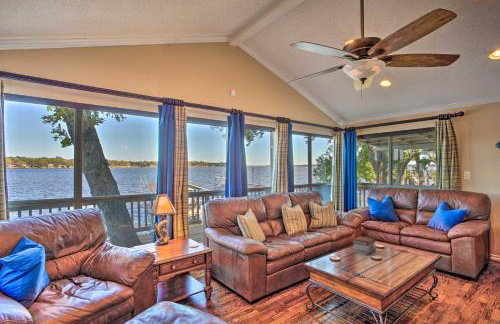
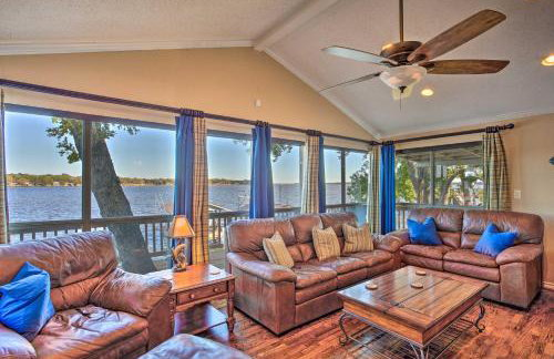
- book stack [351,235,377,256]
